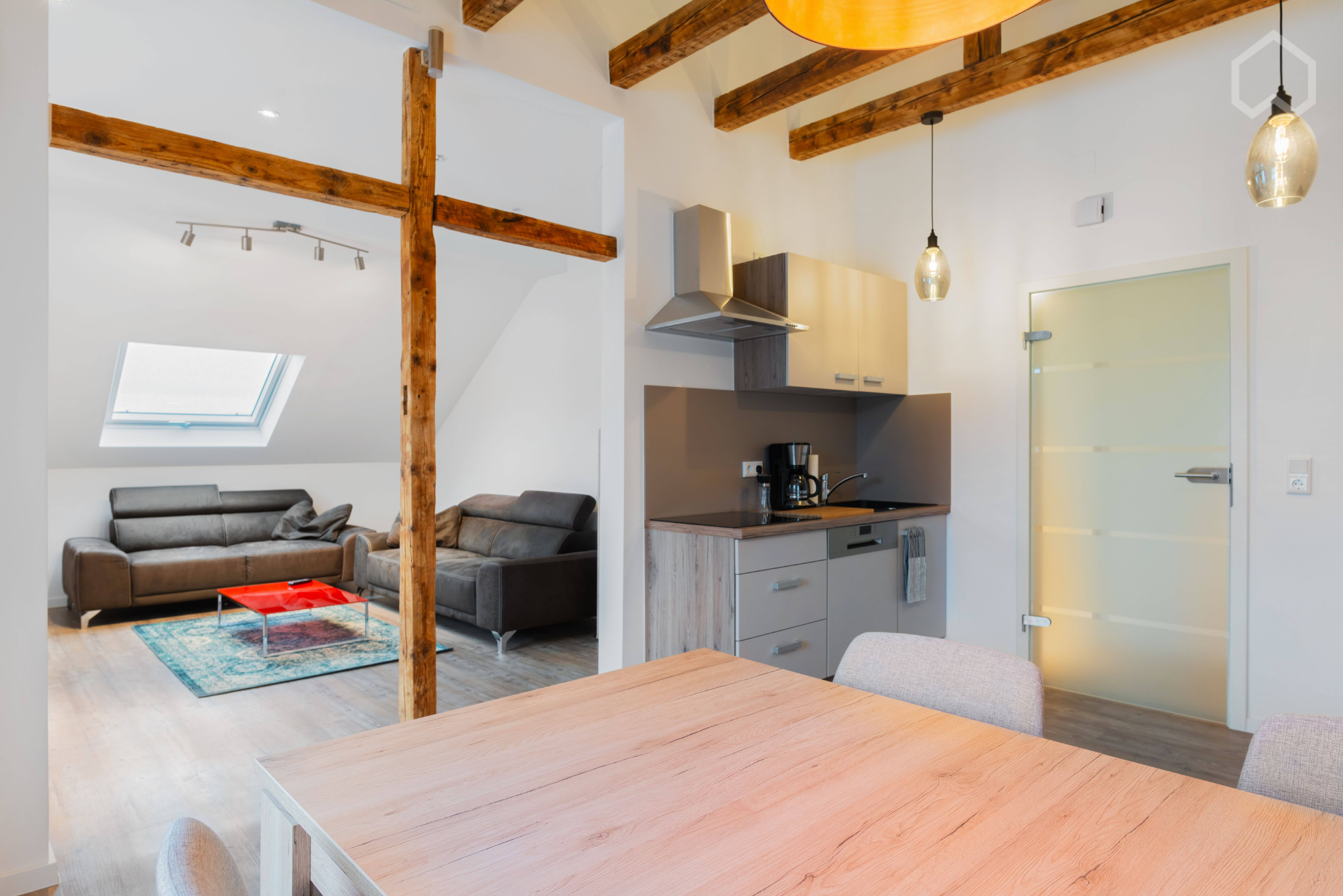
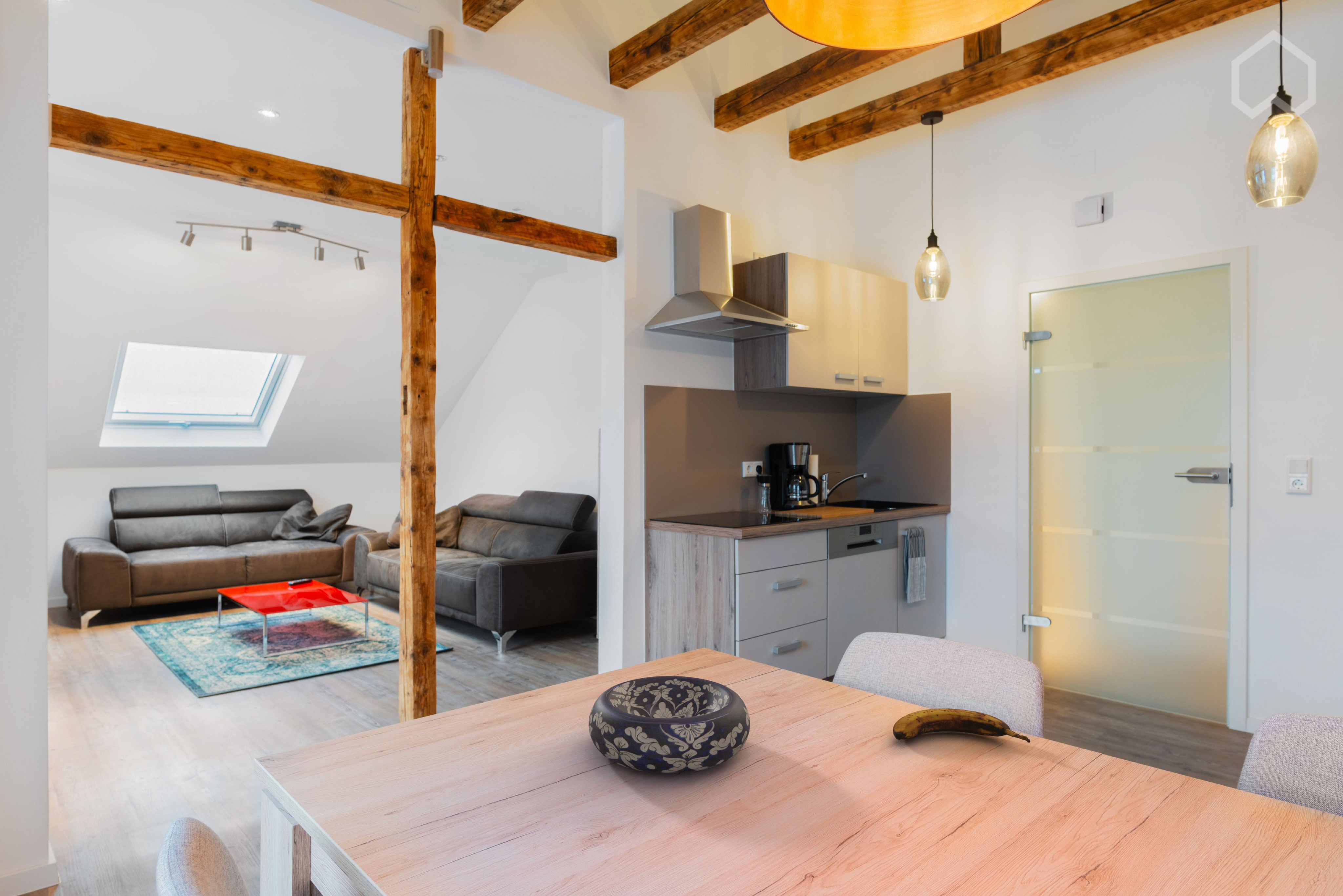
+ banana [892,708,1031,743]
+ decorative bowl [588,676,751,774]
